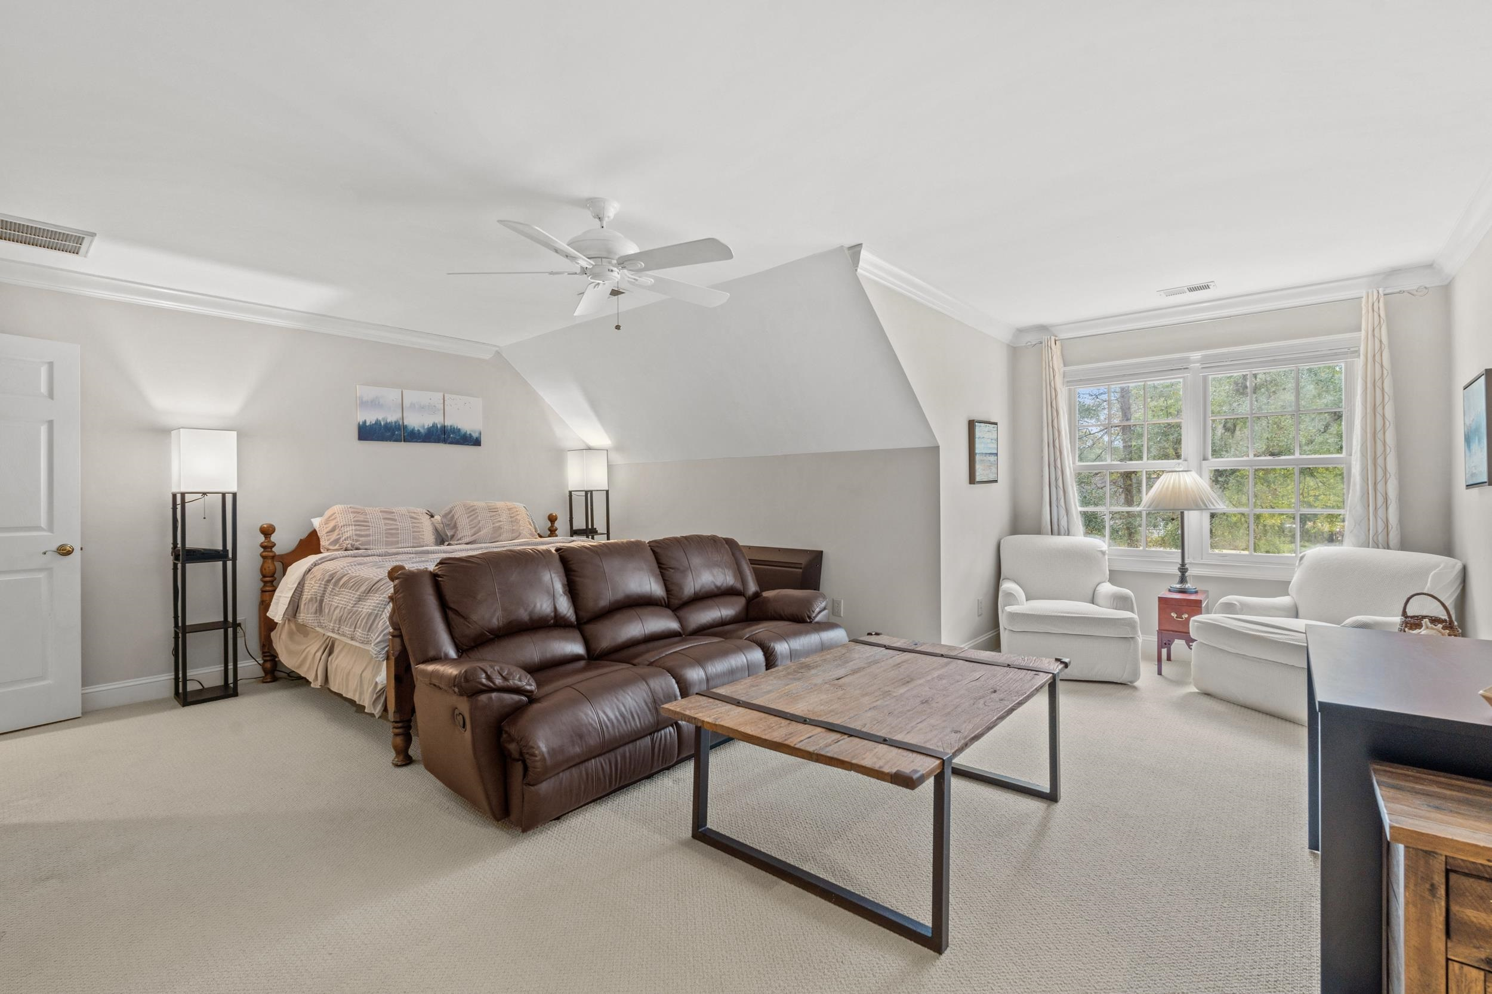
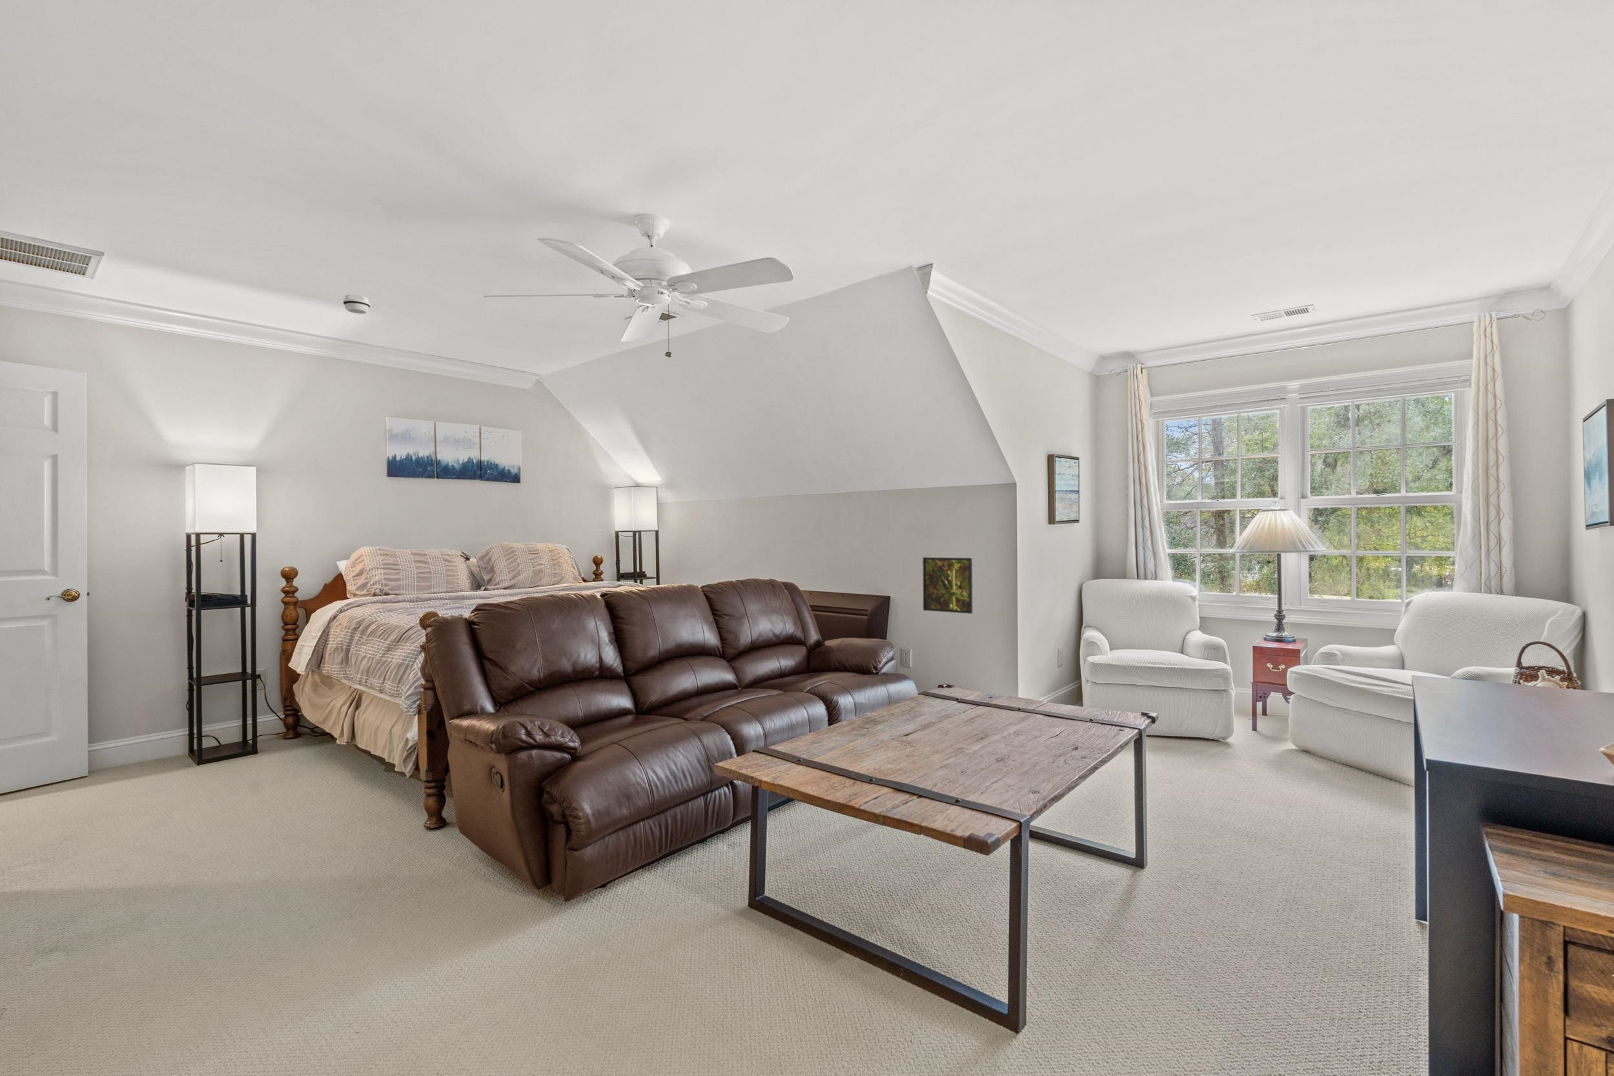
+ smoke detector [342,294,371,315]
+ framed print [922,556,973,615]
